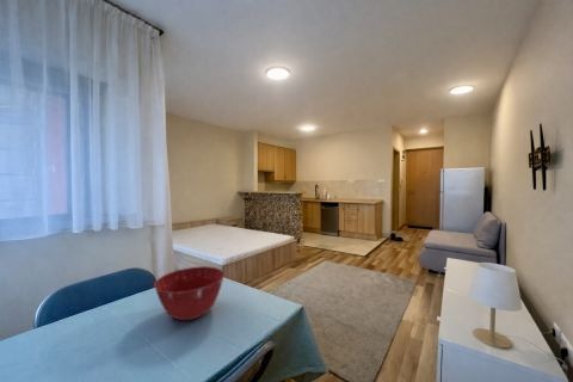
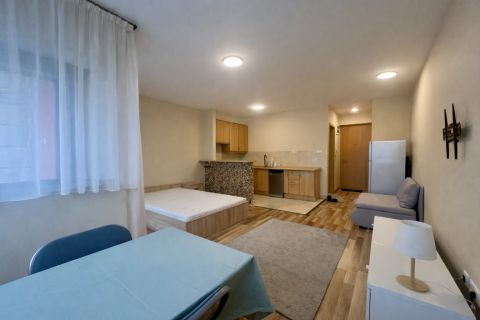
- mixing bowl [153,265,226,321]
